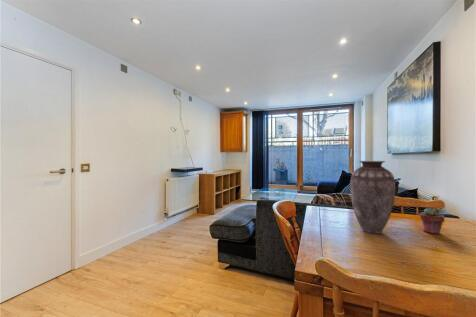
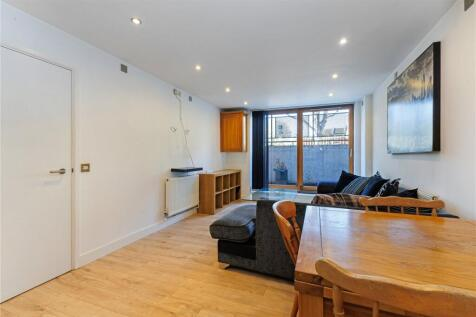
- vase [349,160,396,235]
- potted succulent [419,207,445,235]
